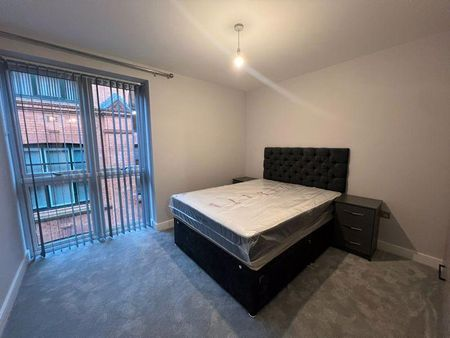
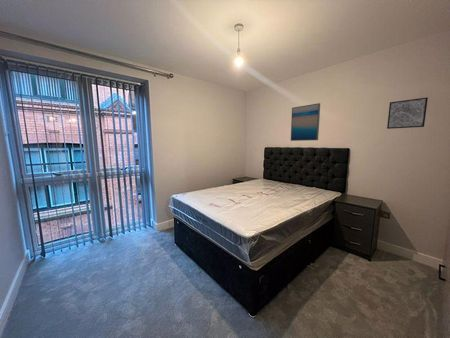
+ wall art [290,102,321,142]
+ wall art [386,96,429,130]
